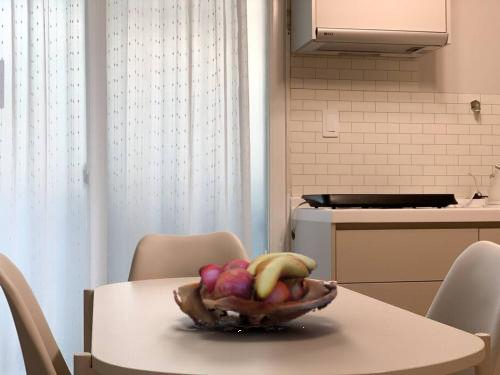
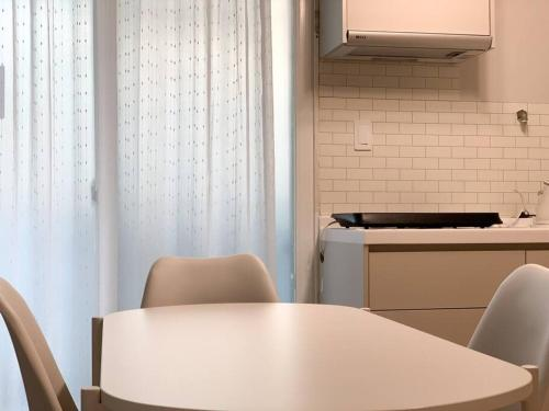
- fruit basket [172,252,338,333]
